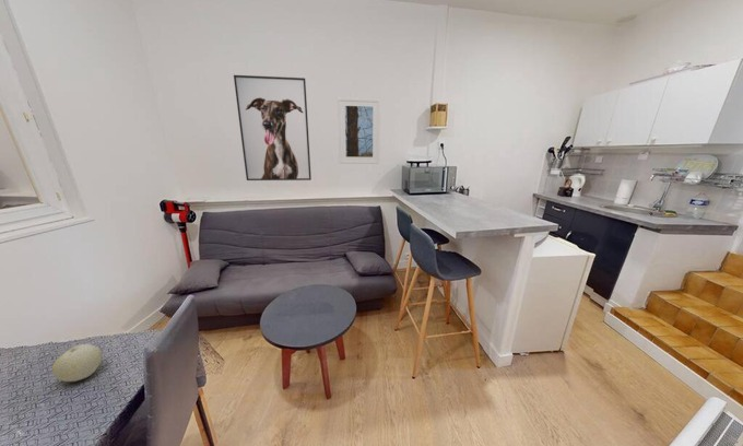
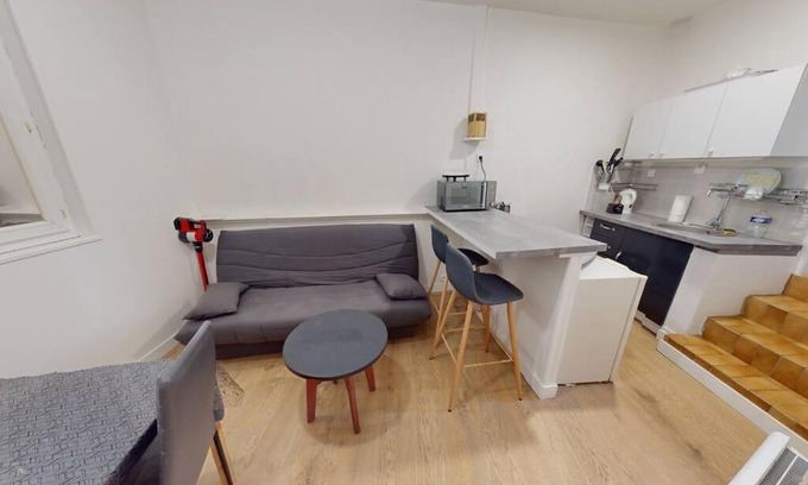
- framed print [337,97,381,165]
- fruit [51,343,103,383]
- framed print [233,74,312,181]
